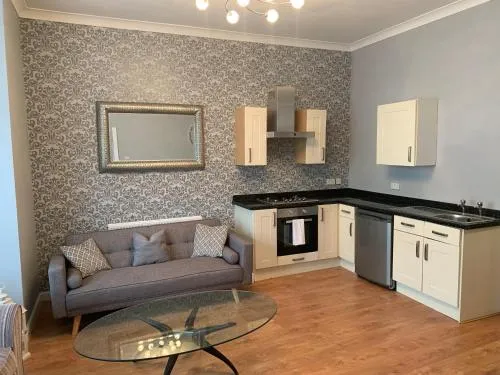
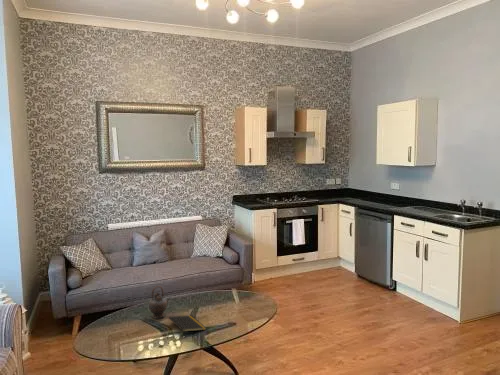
+ teapot [148,285,172,320]
+ notepad [168,314,207,335]
